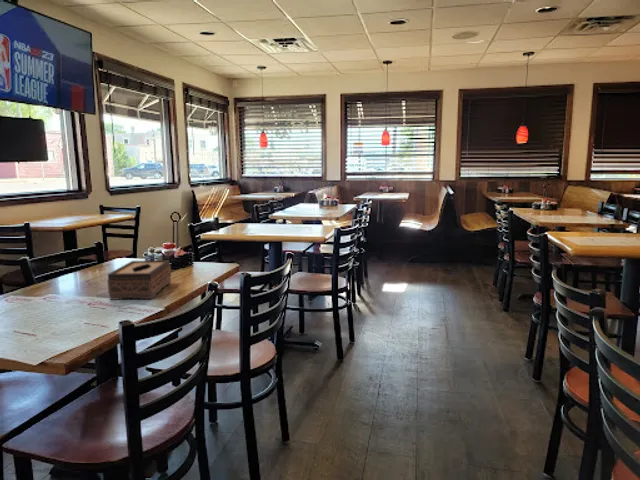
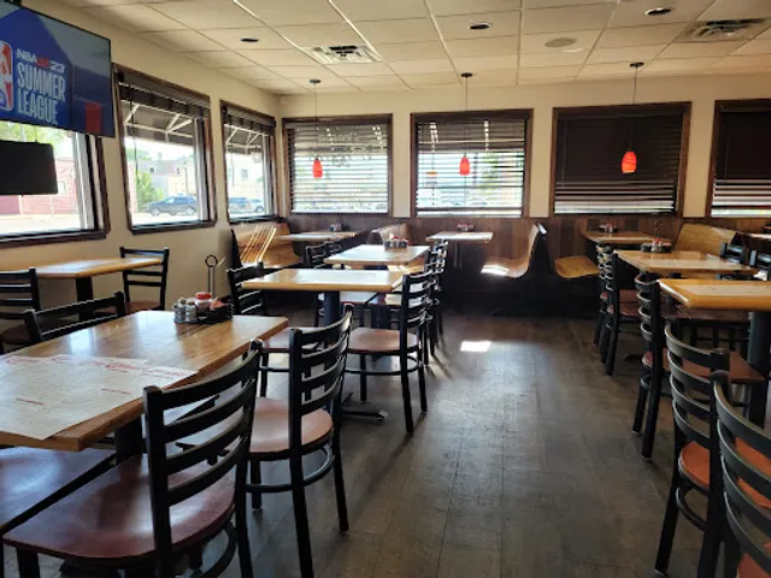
- tissue box [106,259,172,301]
